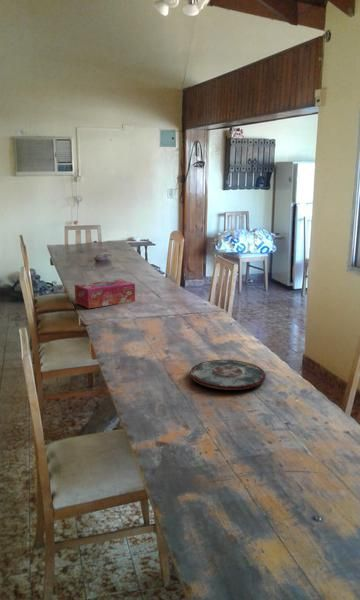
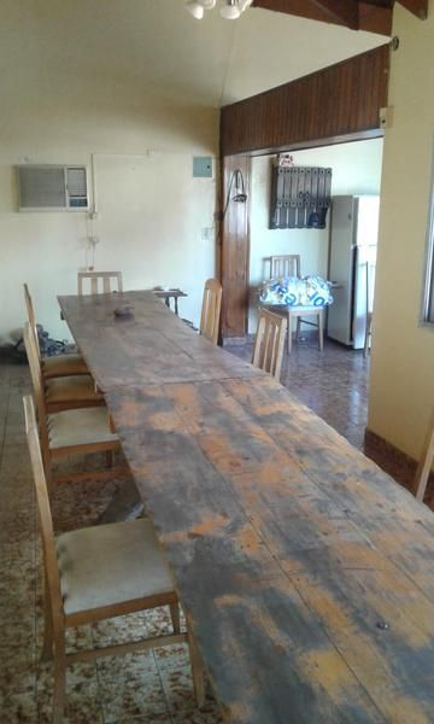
- tissue box [74,278,136,309]
- plate [189,359,267,391]
